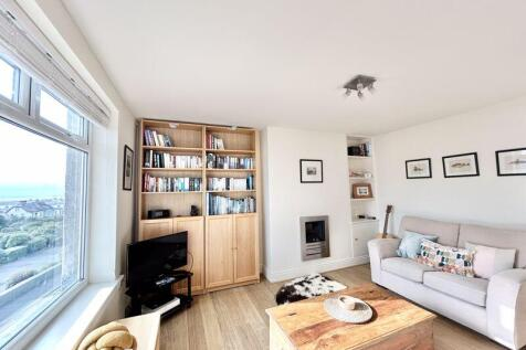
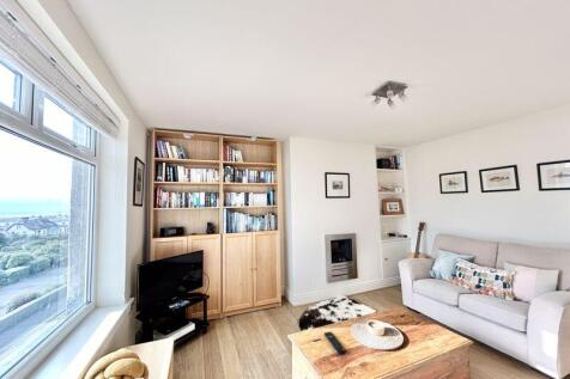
+ remote control [323,331,347,355]
